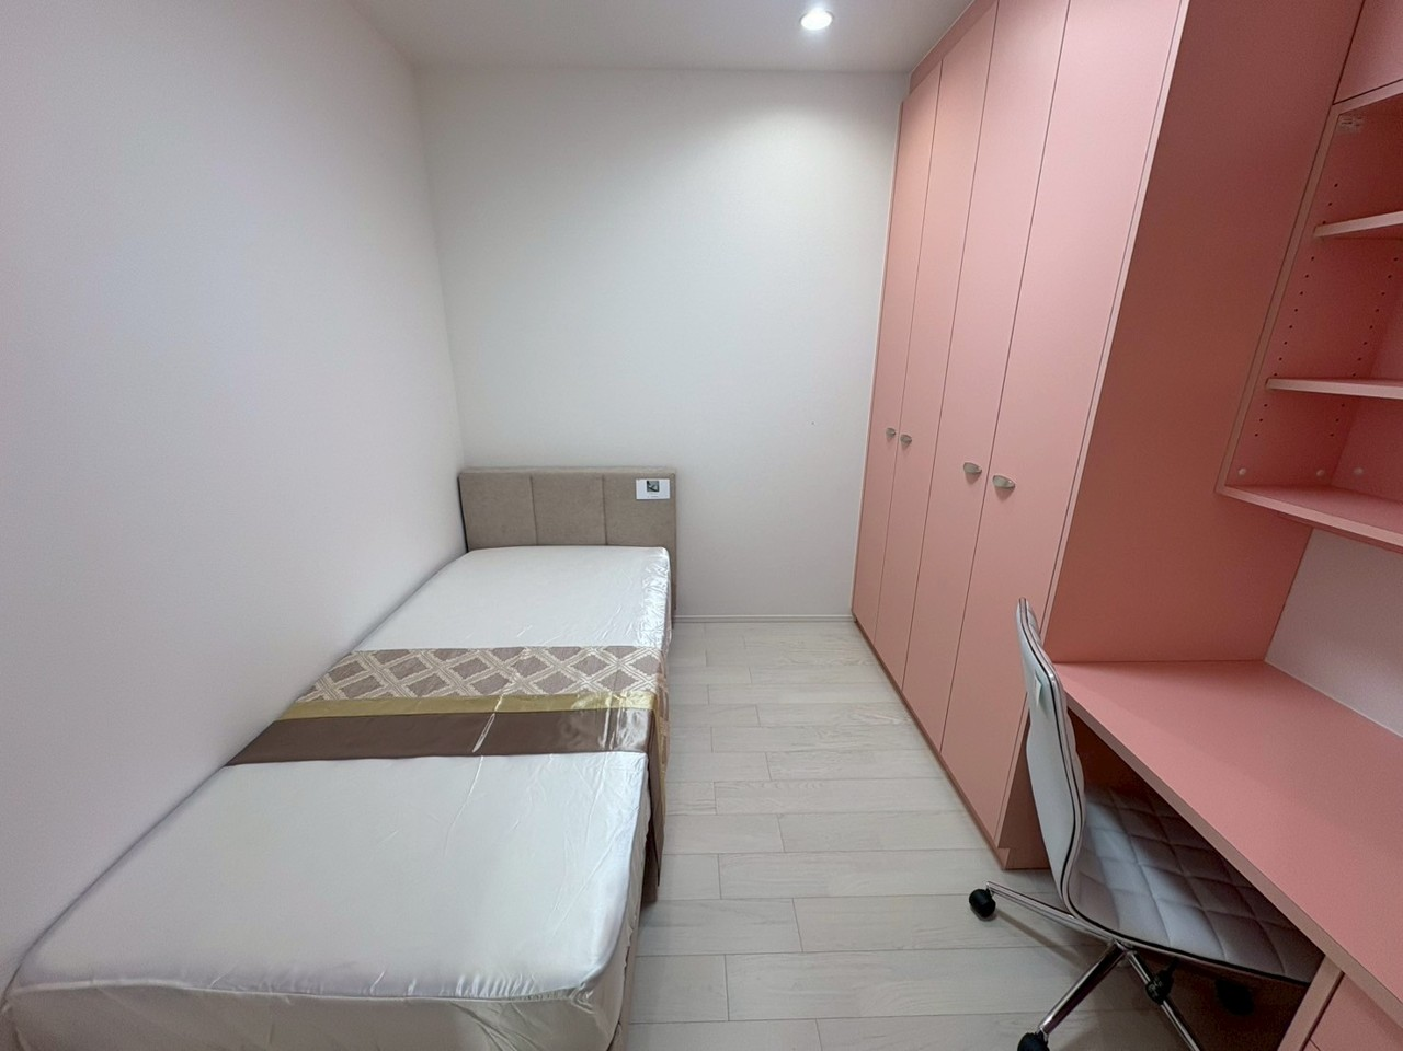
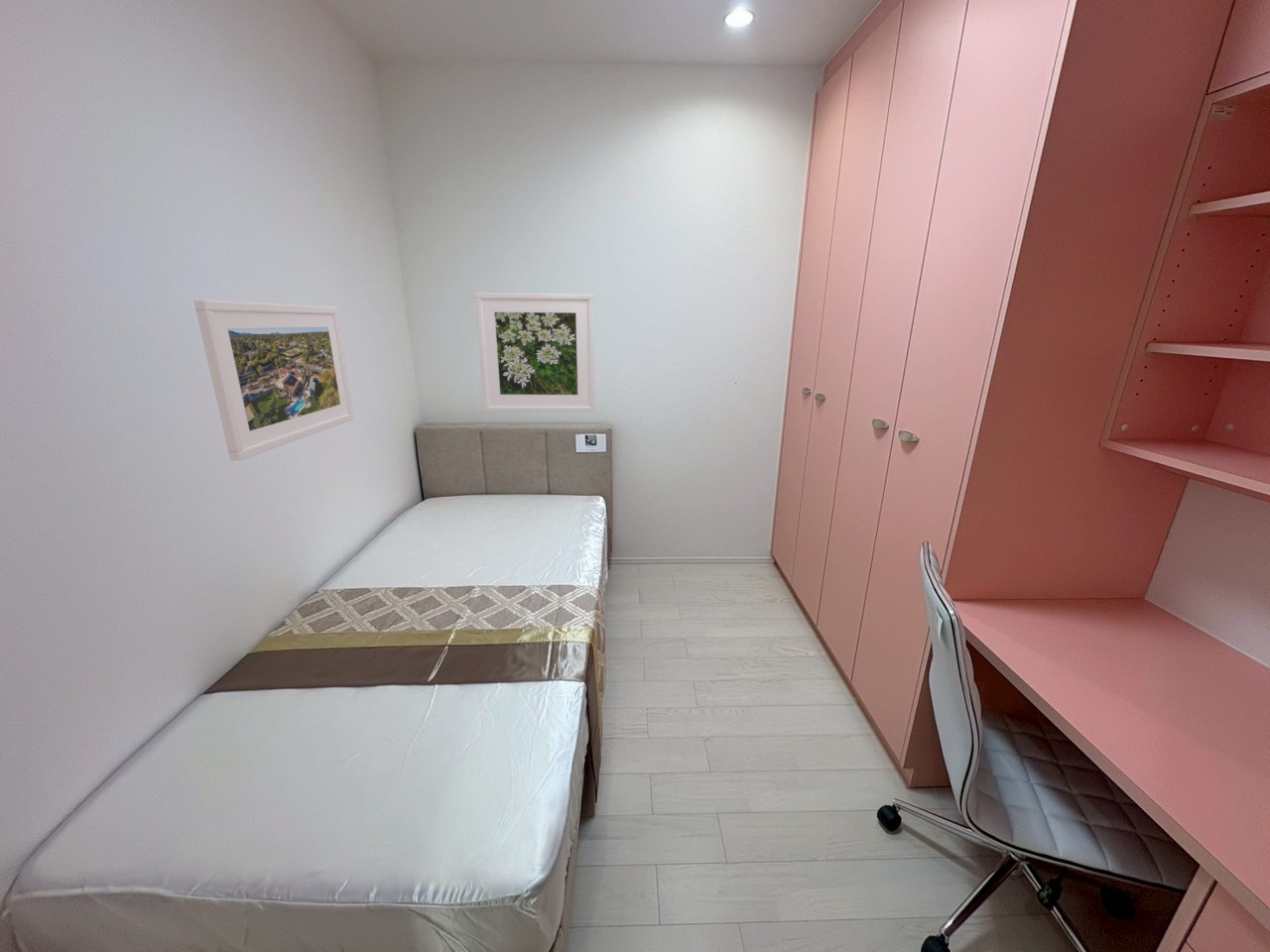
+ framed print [193,298,354,462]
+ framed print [474,292,596,413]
